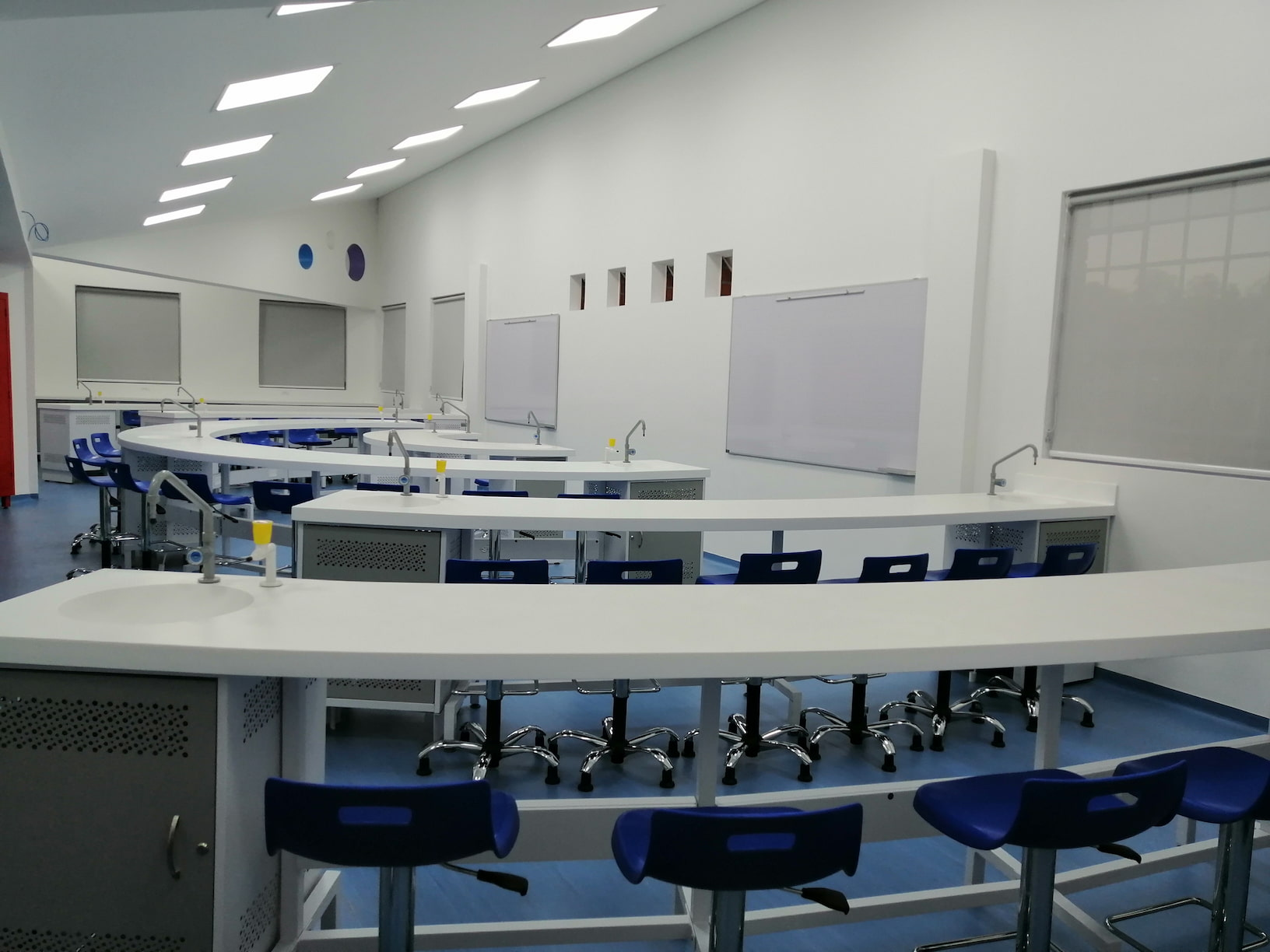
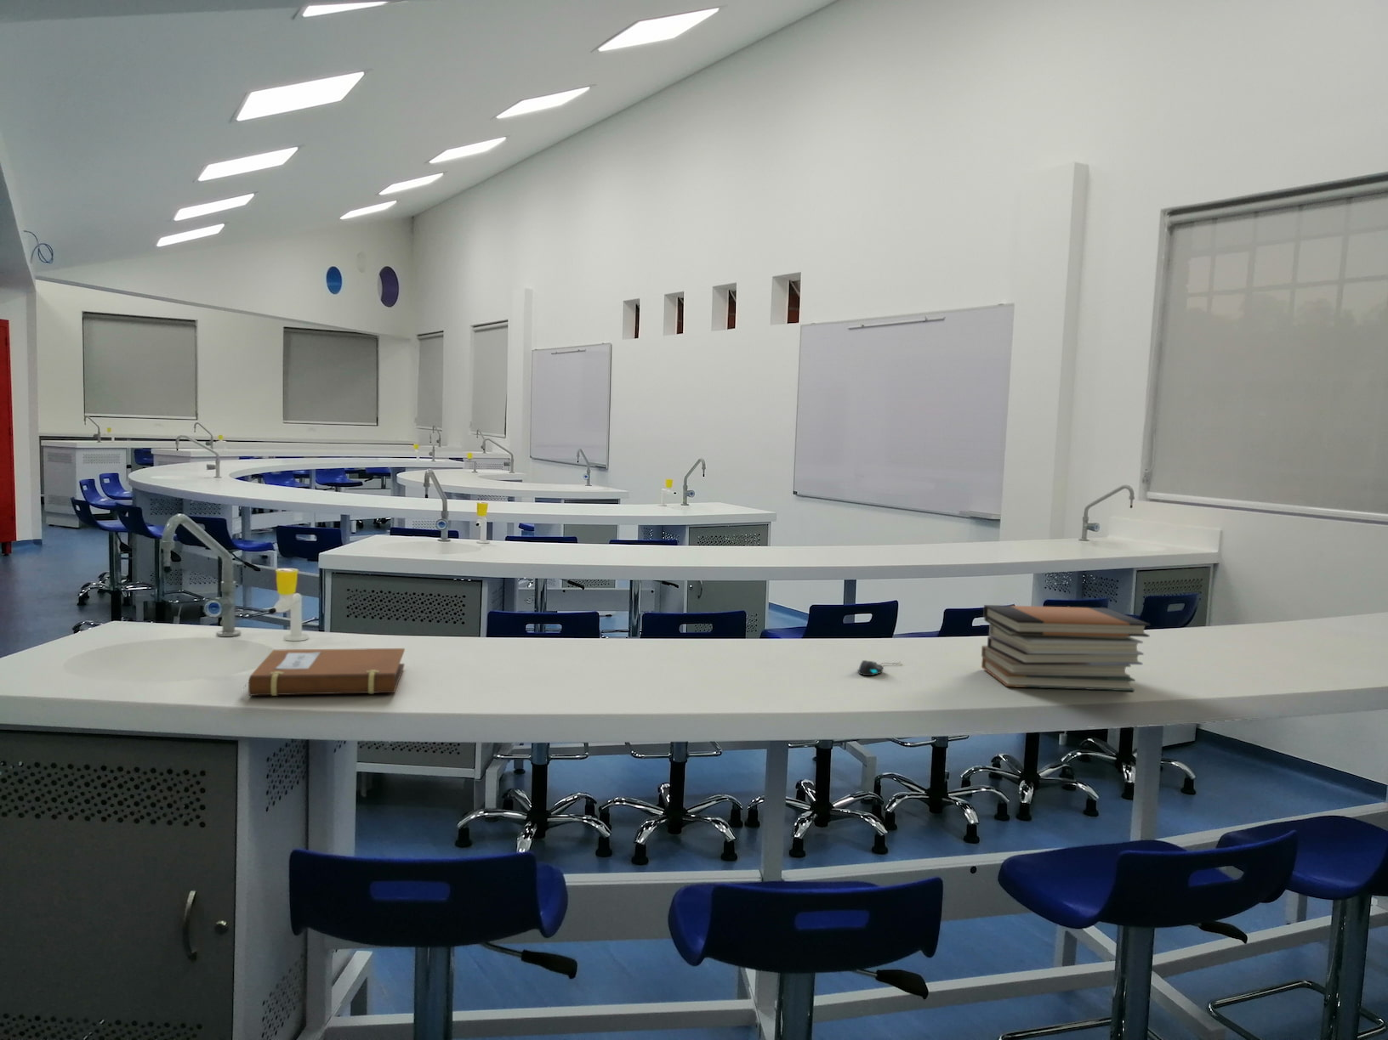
+ notebook [244,648,405,697]
+ mouse [857,660,902,676]
+ book stack [980,604,1152,692]
